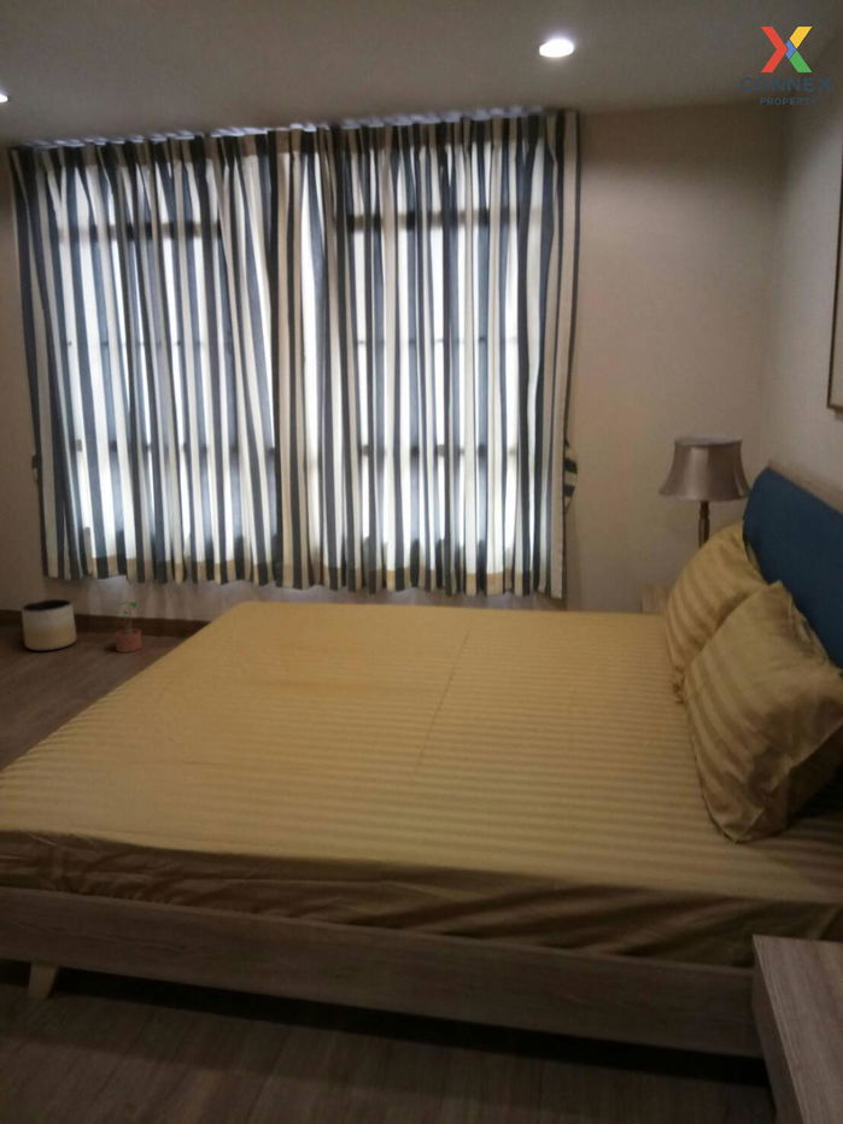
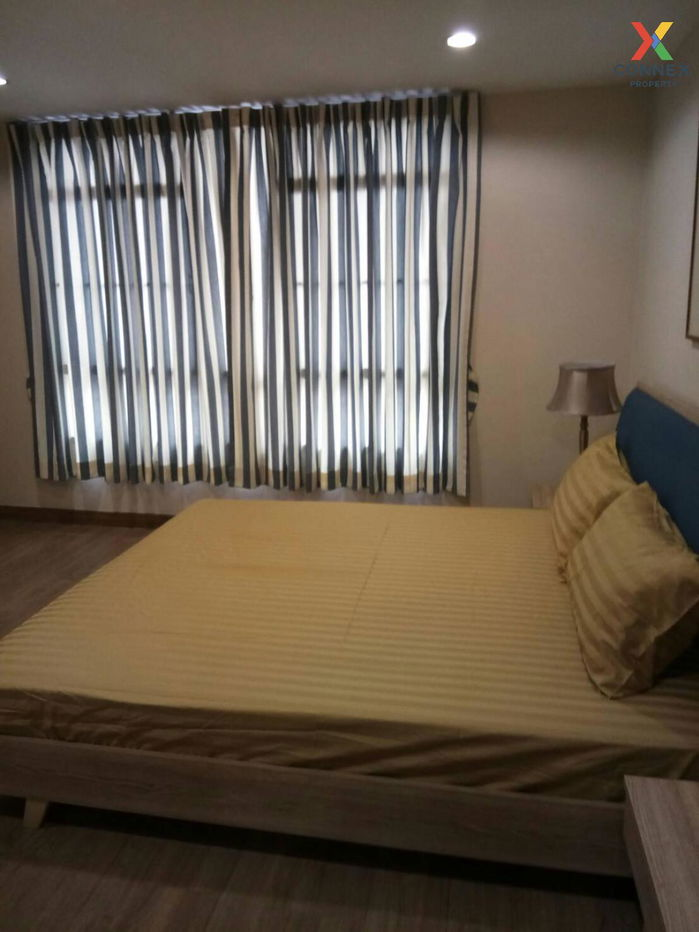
- planter [21,598,77,651]
- potted plant [113,601,144,654]
